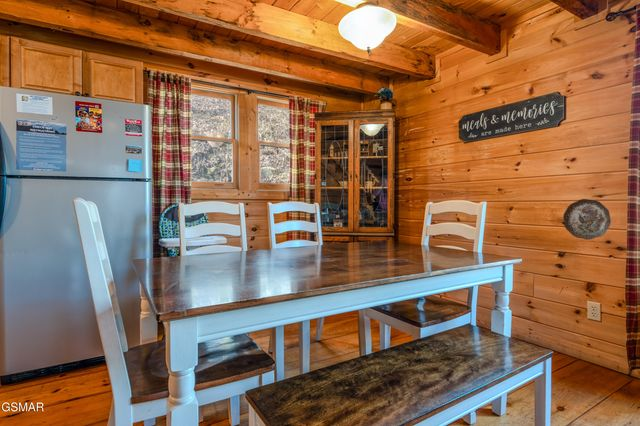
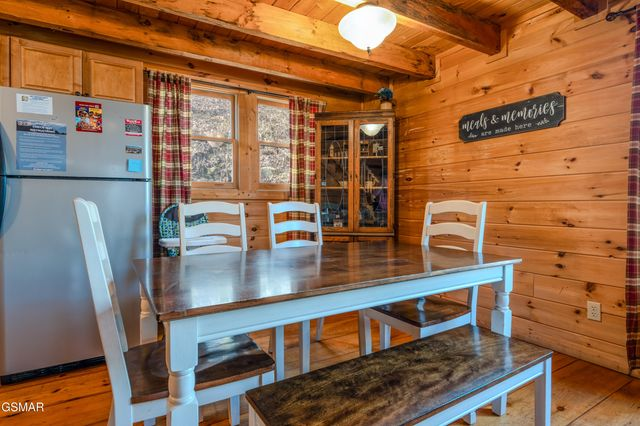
- decorative plate [562,198,612,241]
